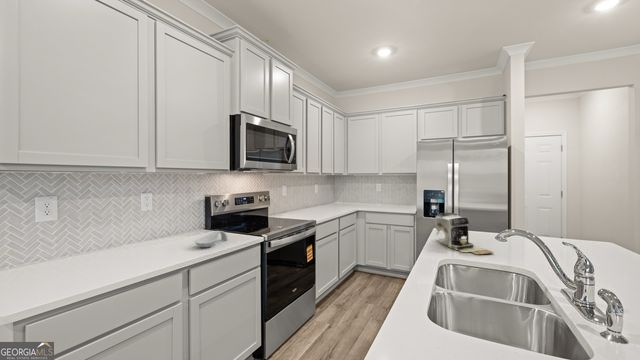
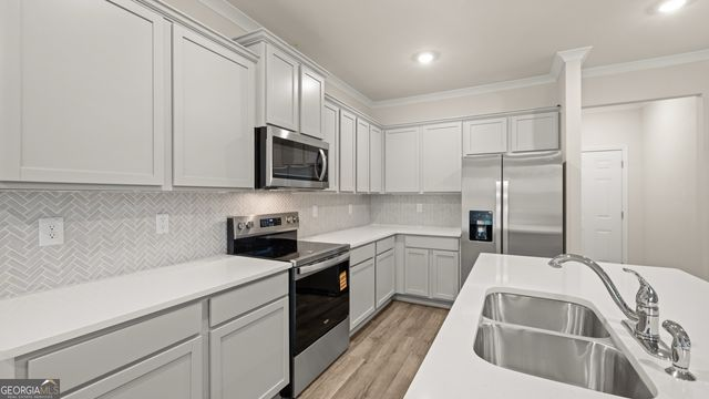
- coffee maker [431,212,495,255]
- spoon rest [194,230,229,248]
